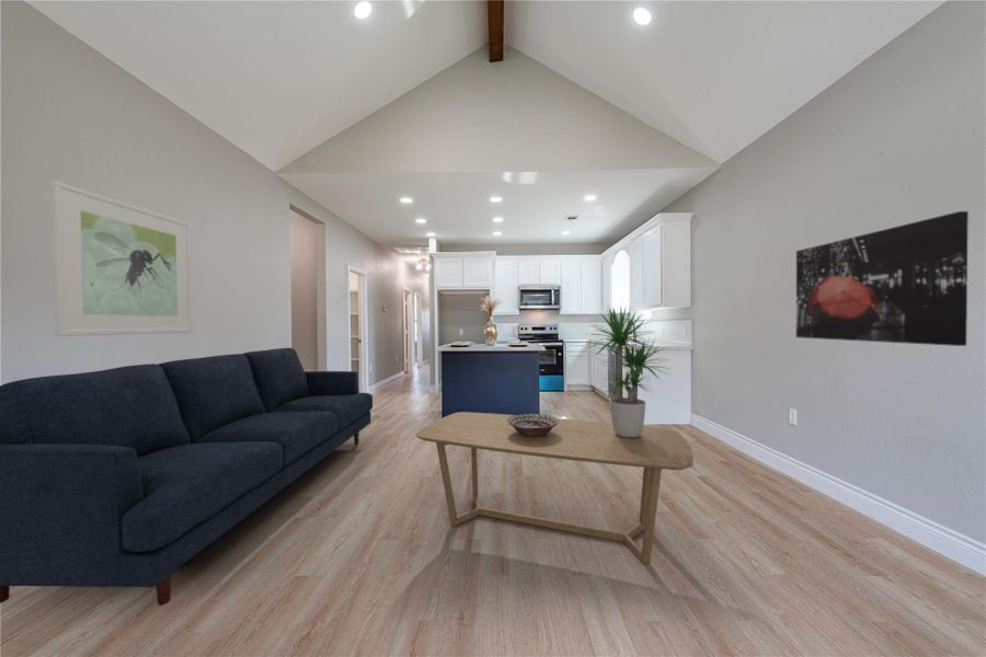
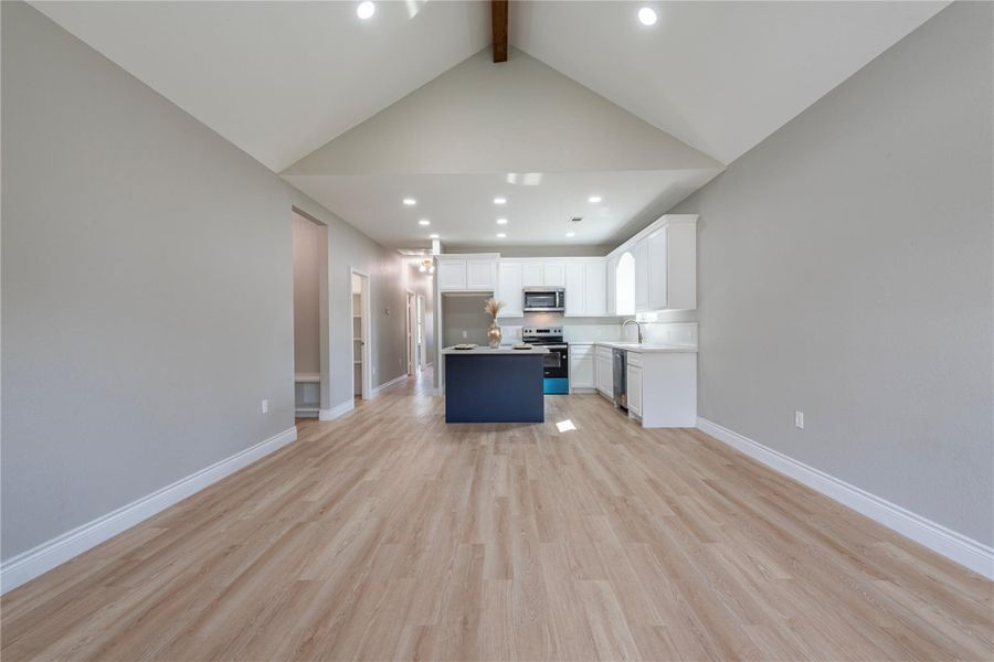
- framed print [49,180,194,337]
- sofa [0,347,374,607]
- decorative bowl [507,413,559,437]
- coffee table [415,411,695,566]
- potted plant [584,304,674,437]
- wall art [795,210,970,347]
